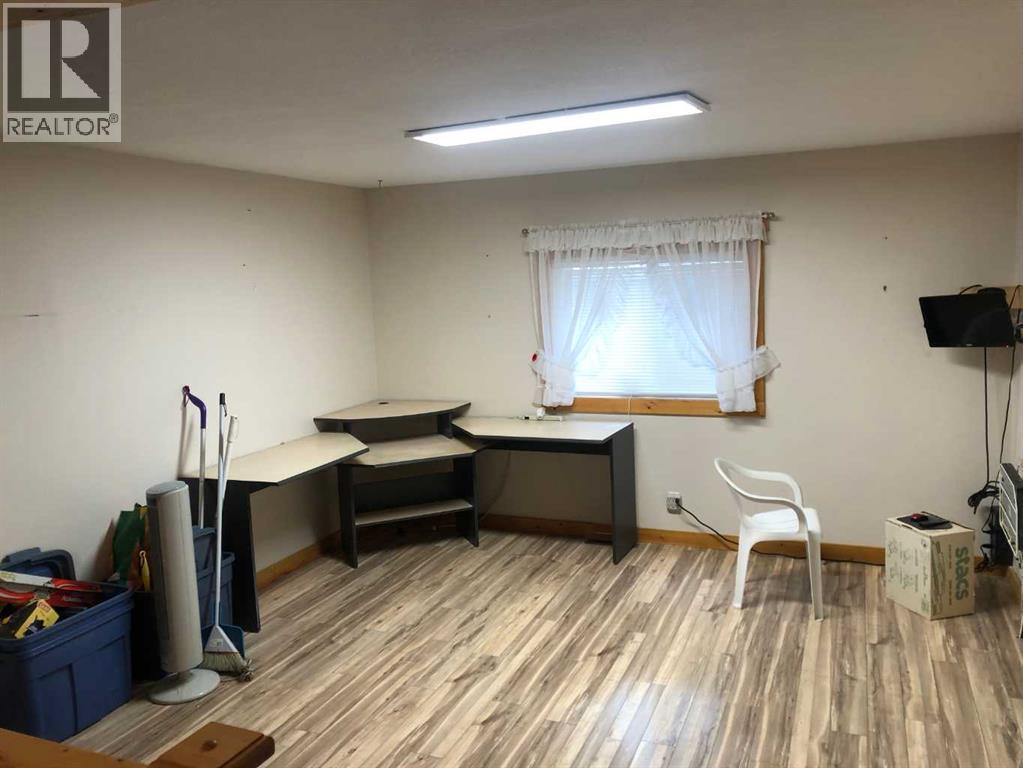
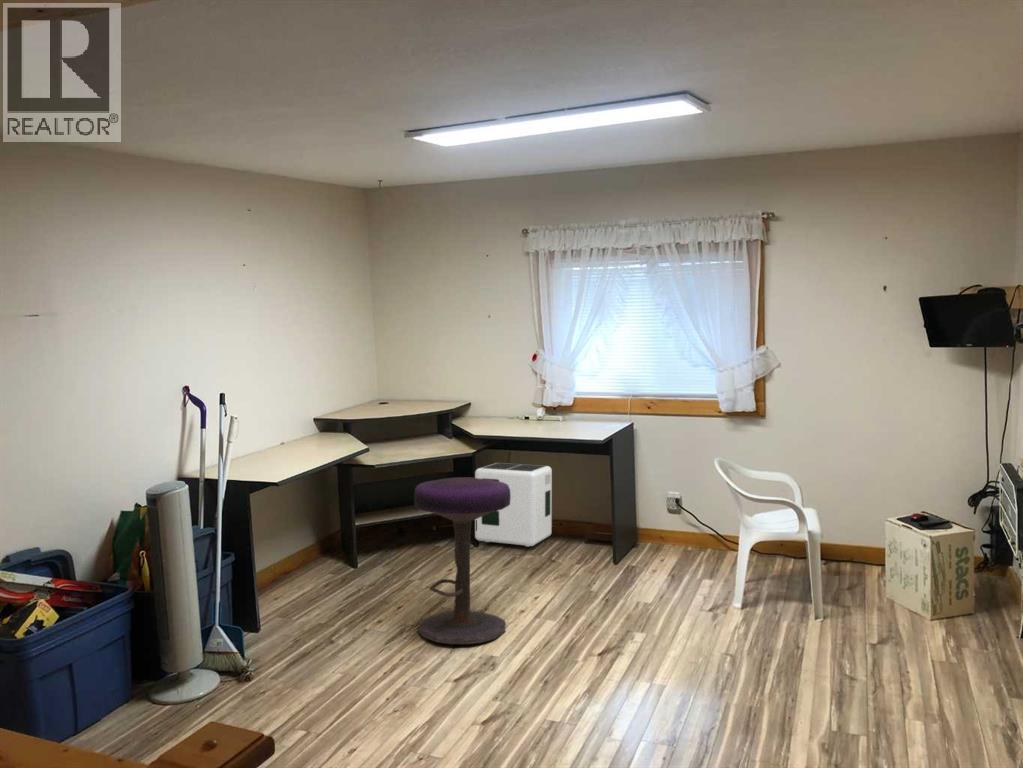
+ air purifier [474,462,553,548]
+ stool [413,476,511,645]
